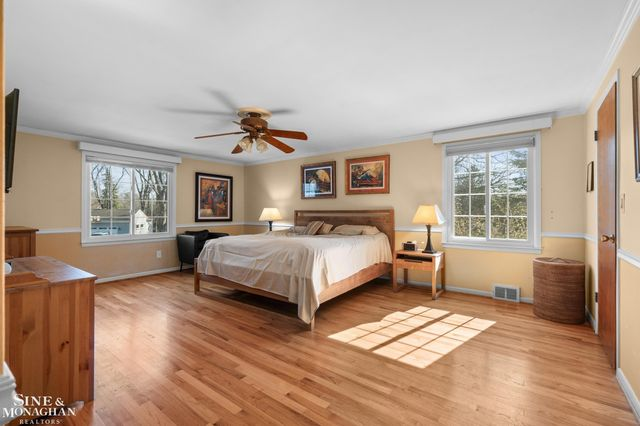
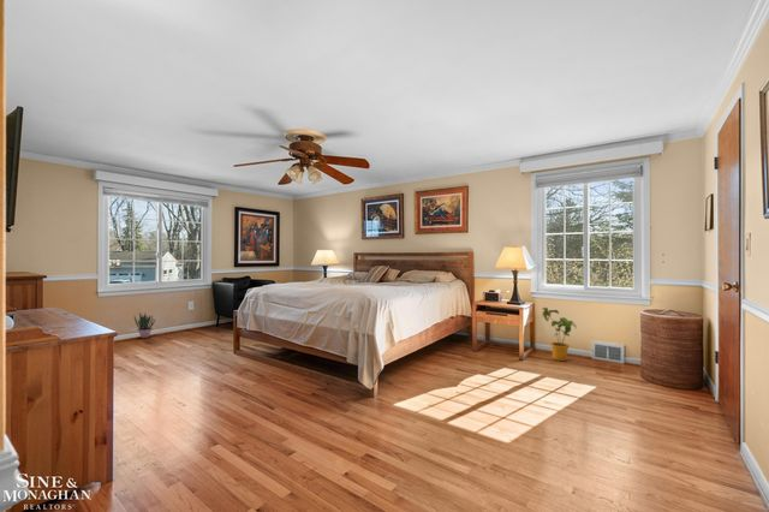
+ house plant [541,306,578,362]
+ potted plant [133,312,156,339]
